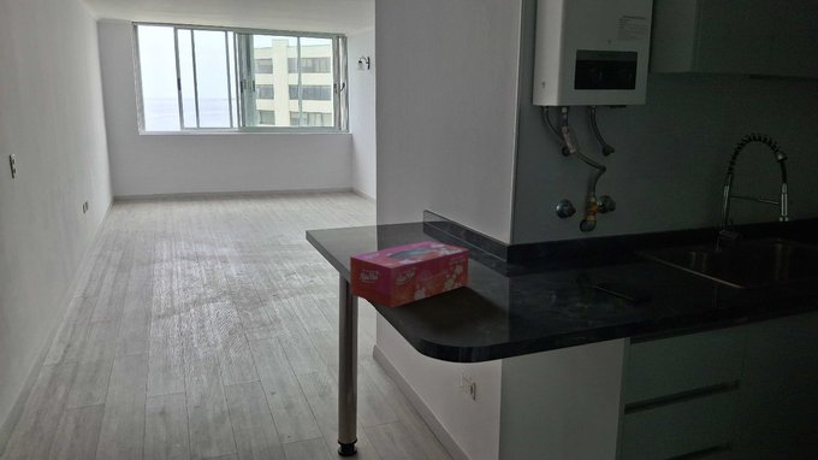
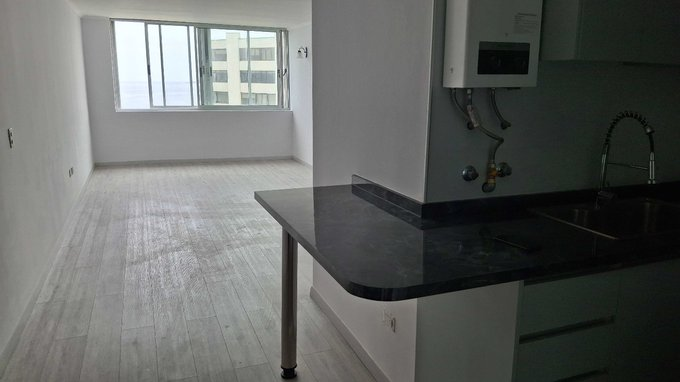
- tissue box [349,240,470,309]
